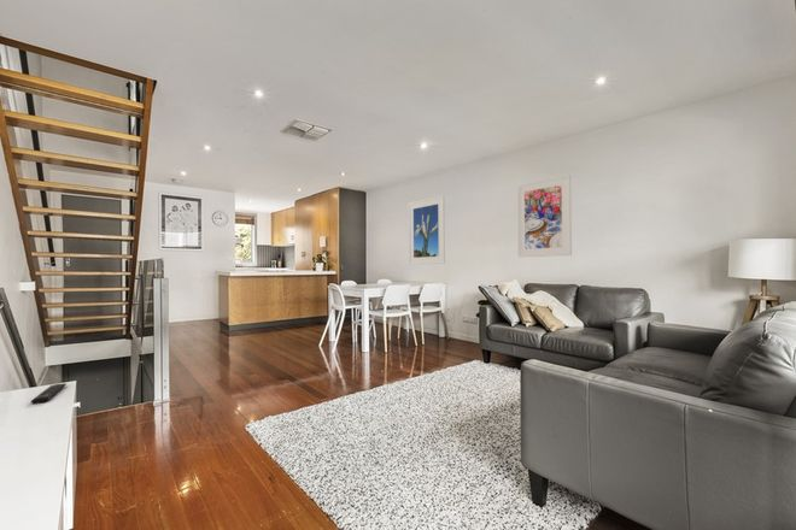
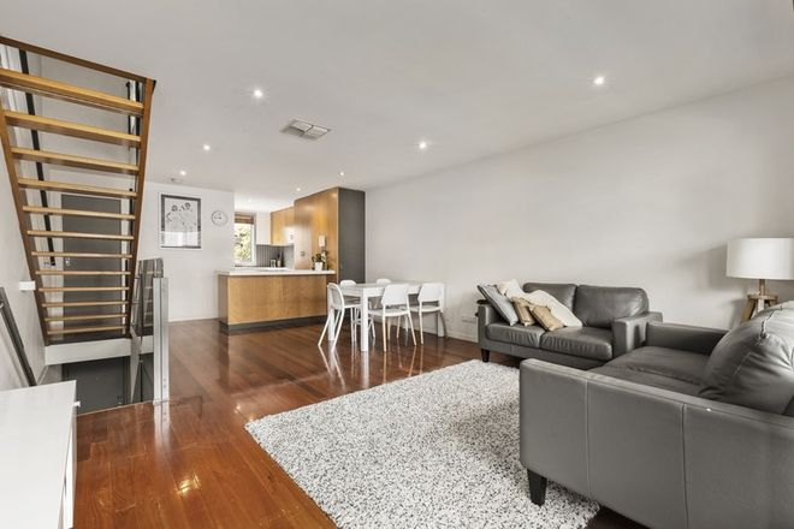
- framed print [516,173,573,258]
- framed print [408,194,446,266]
- remote control [30,382,68,405]
